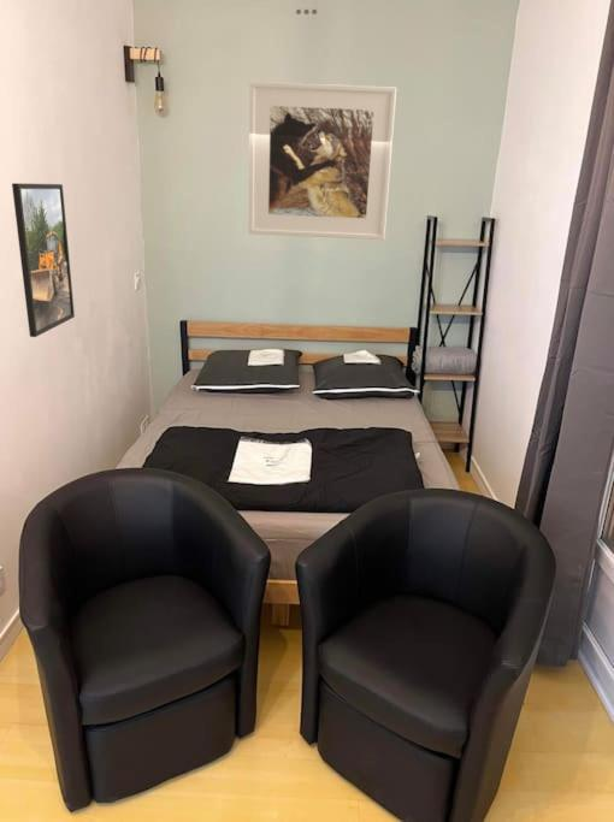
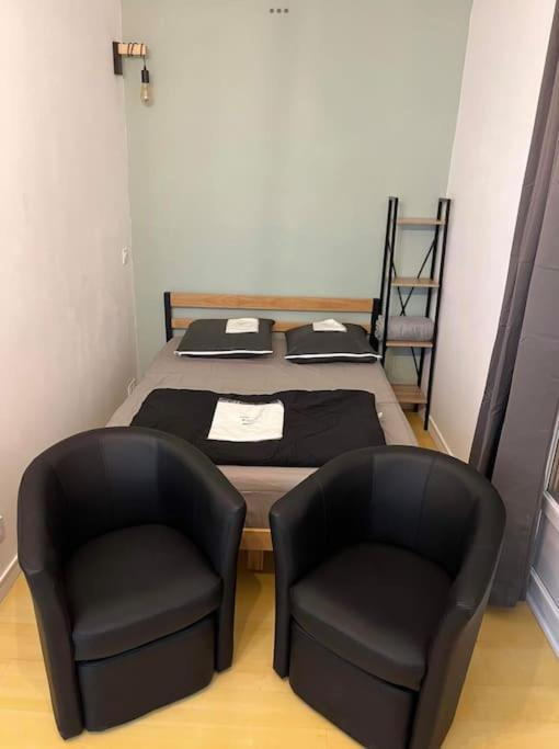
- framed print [11,182,76,338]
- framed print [248,81,397,241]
